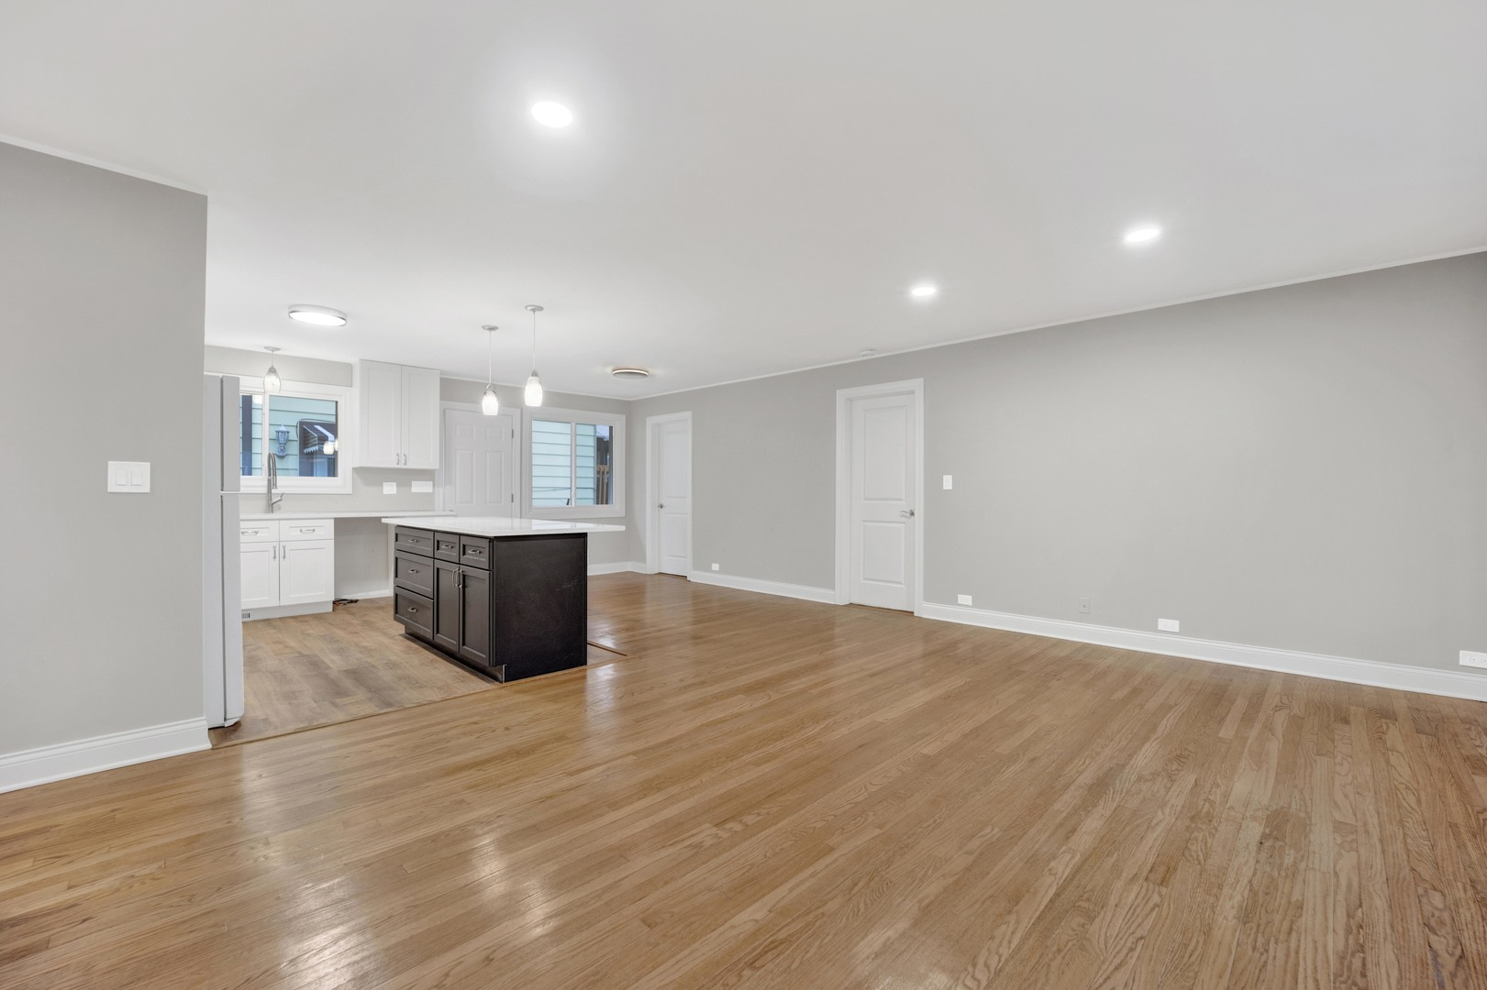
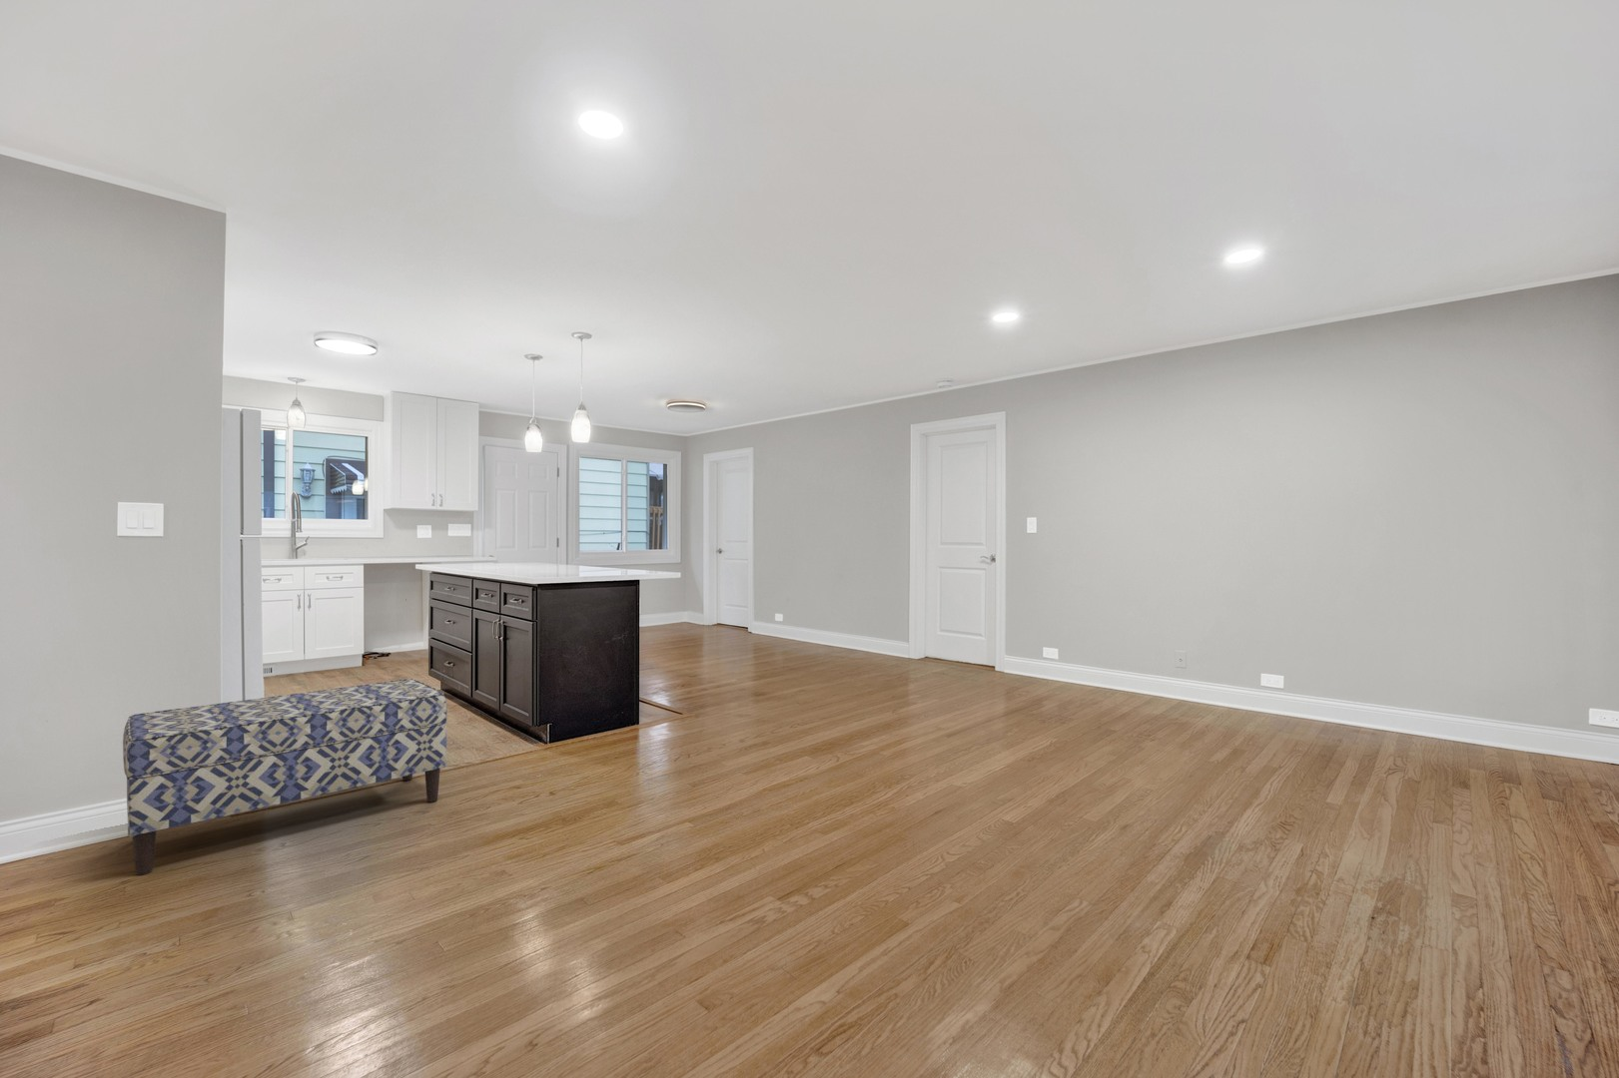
+ bench [122,677,448,876]
